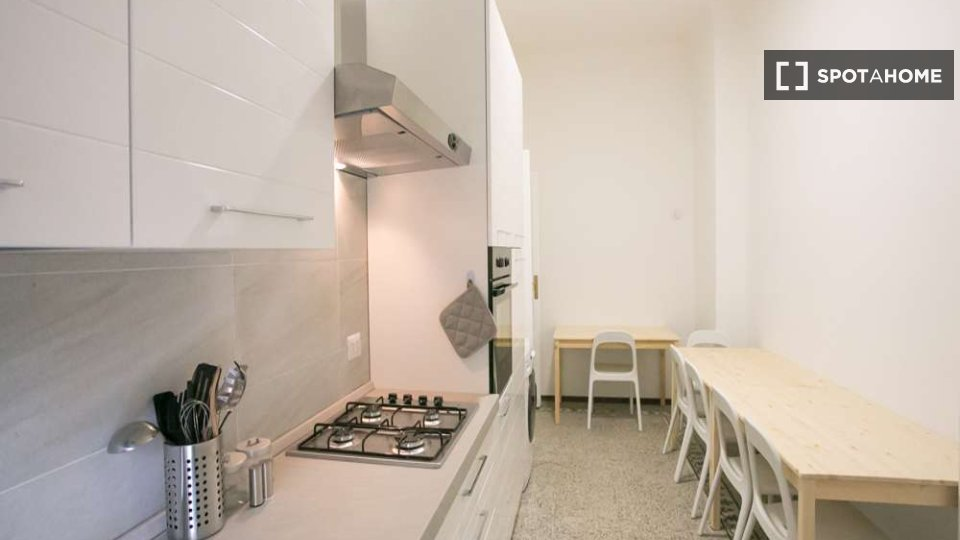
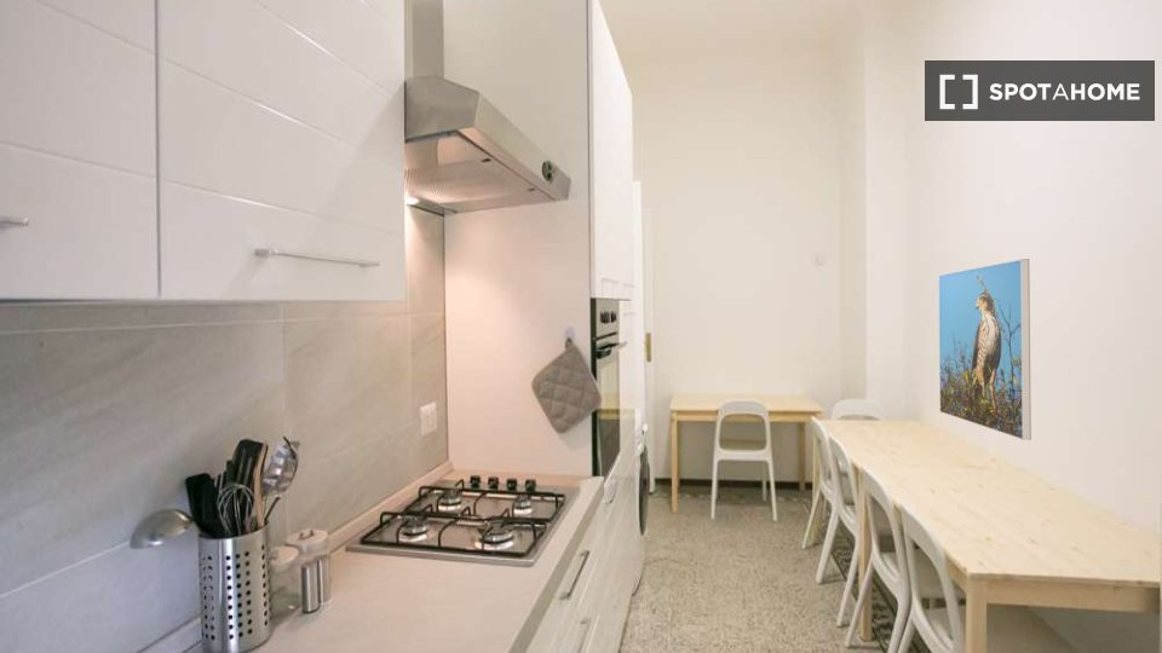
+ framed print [937,258,1032,441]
